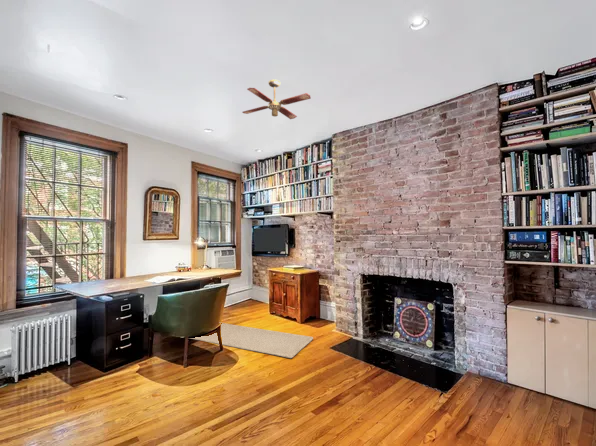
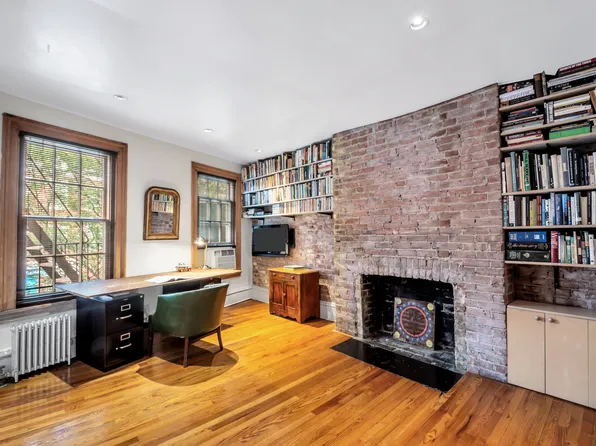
- rug [189,322,314,359]
- ceiling fan [241,78,312,120]
